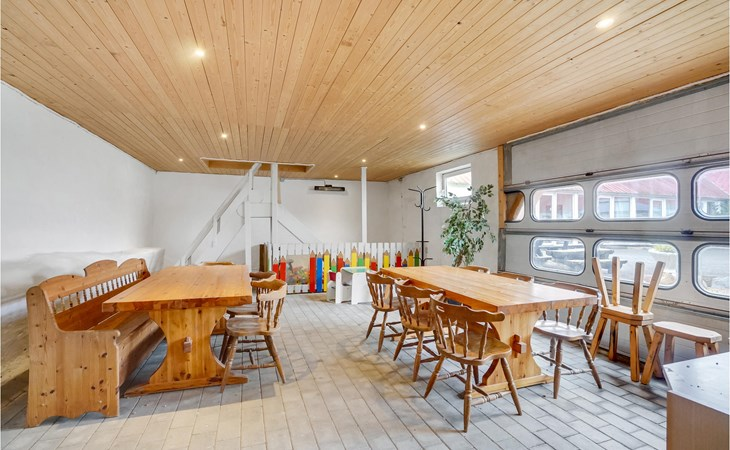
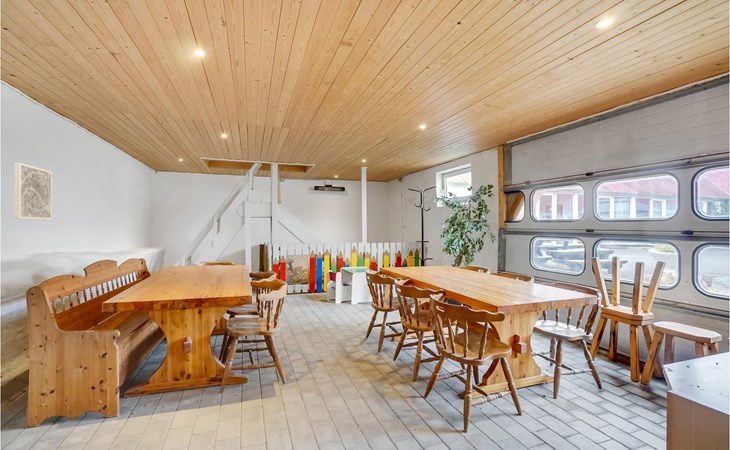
+ wall art [13,162,53,221]
